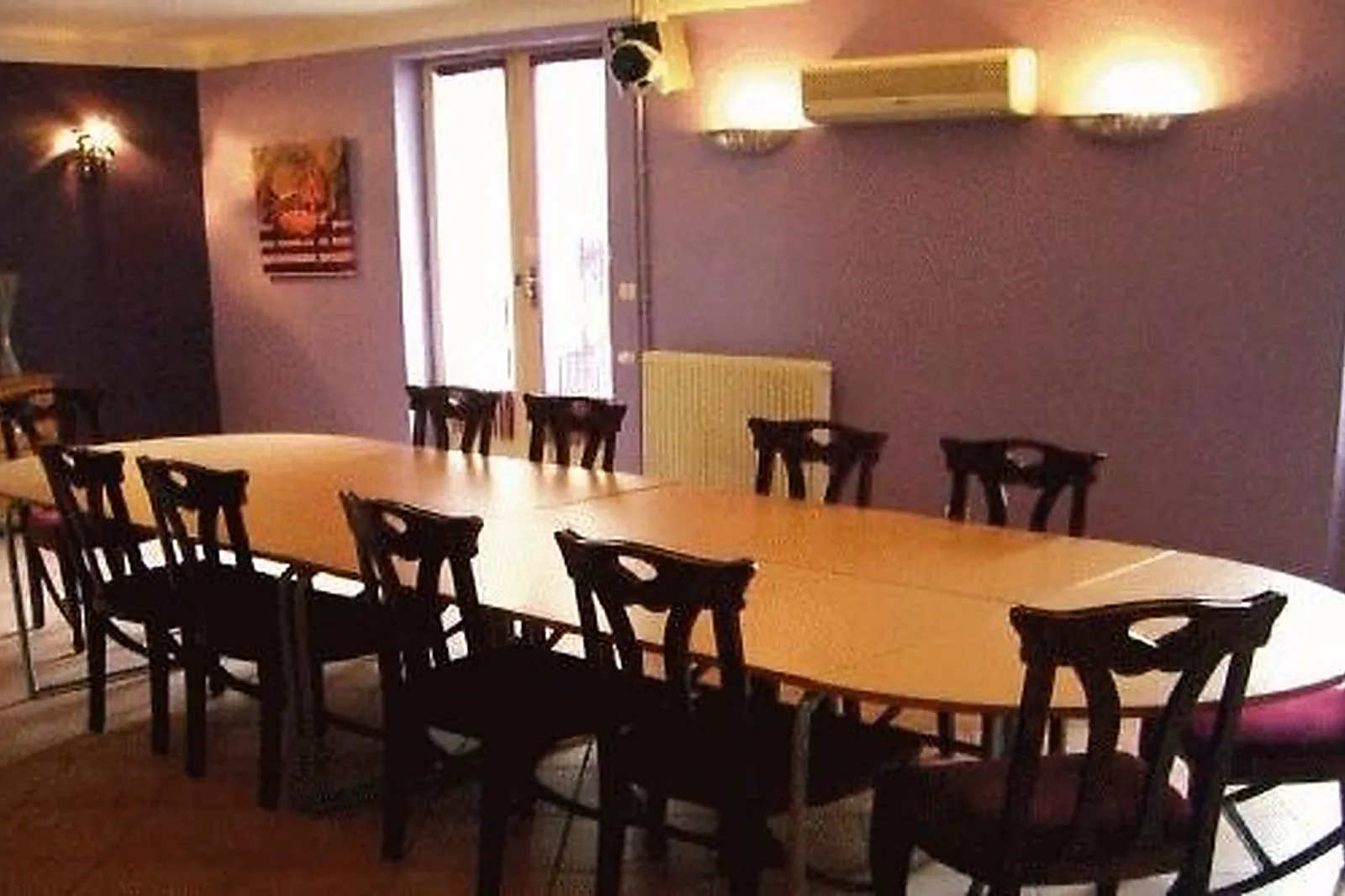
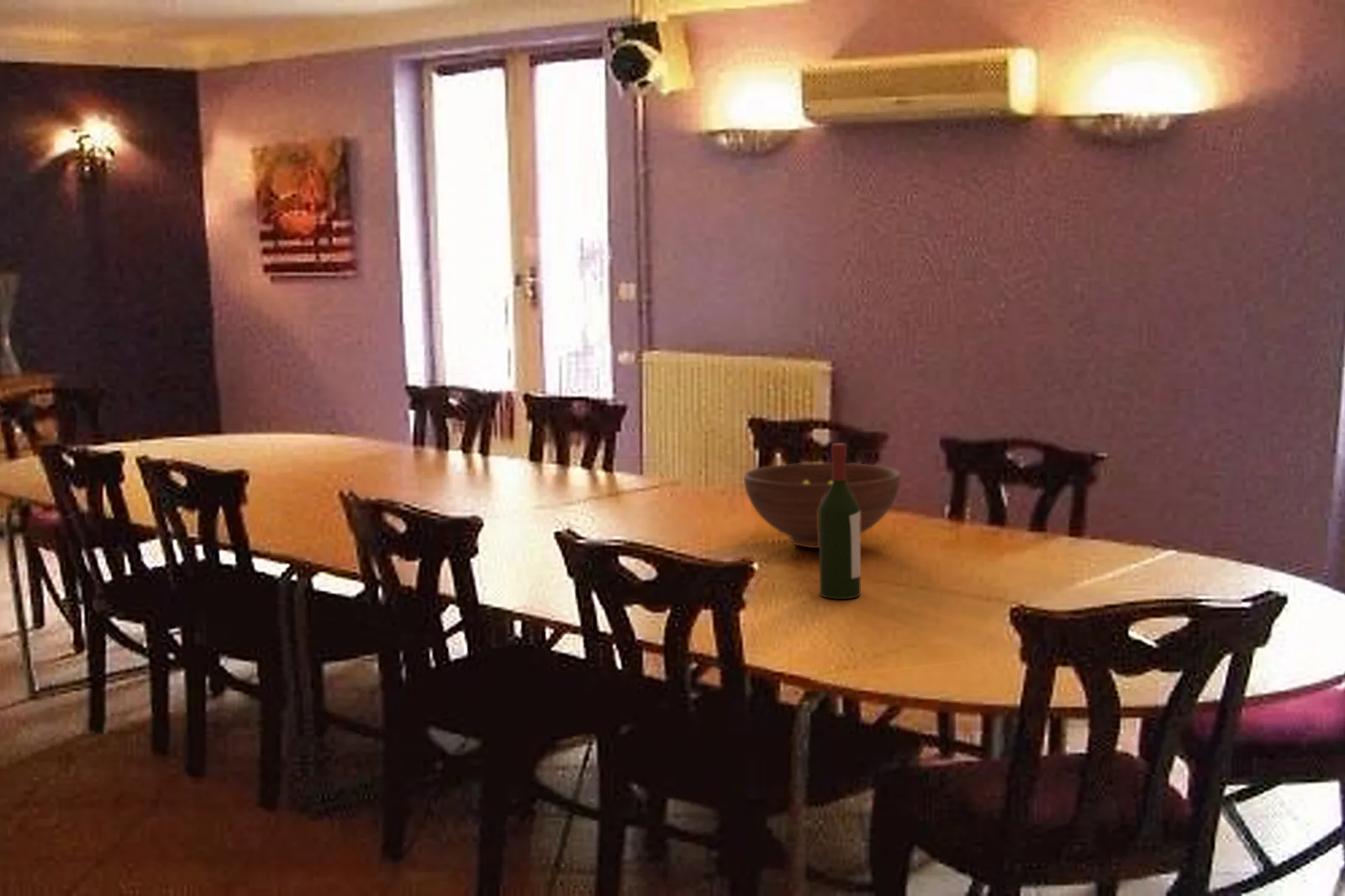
+ fruit bowl [743,462,901,549]
+ wine bottle [819,442,862,600]
